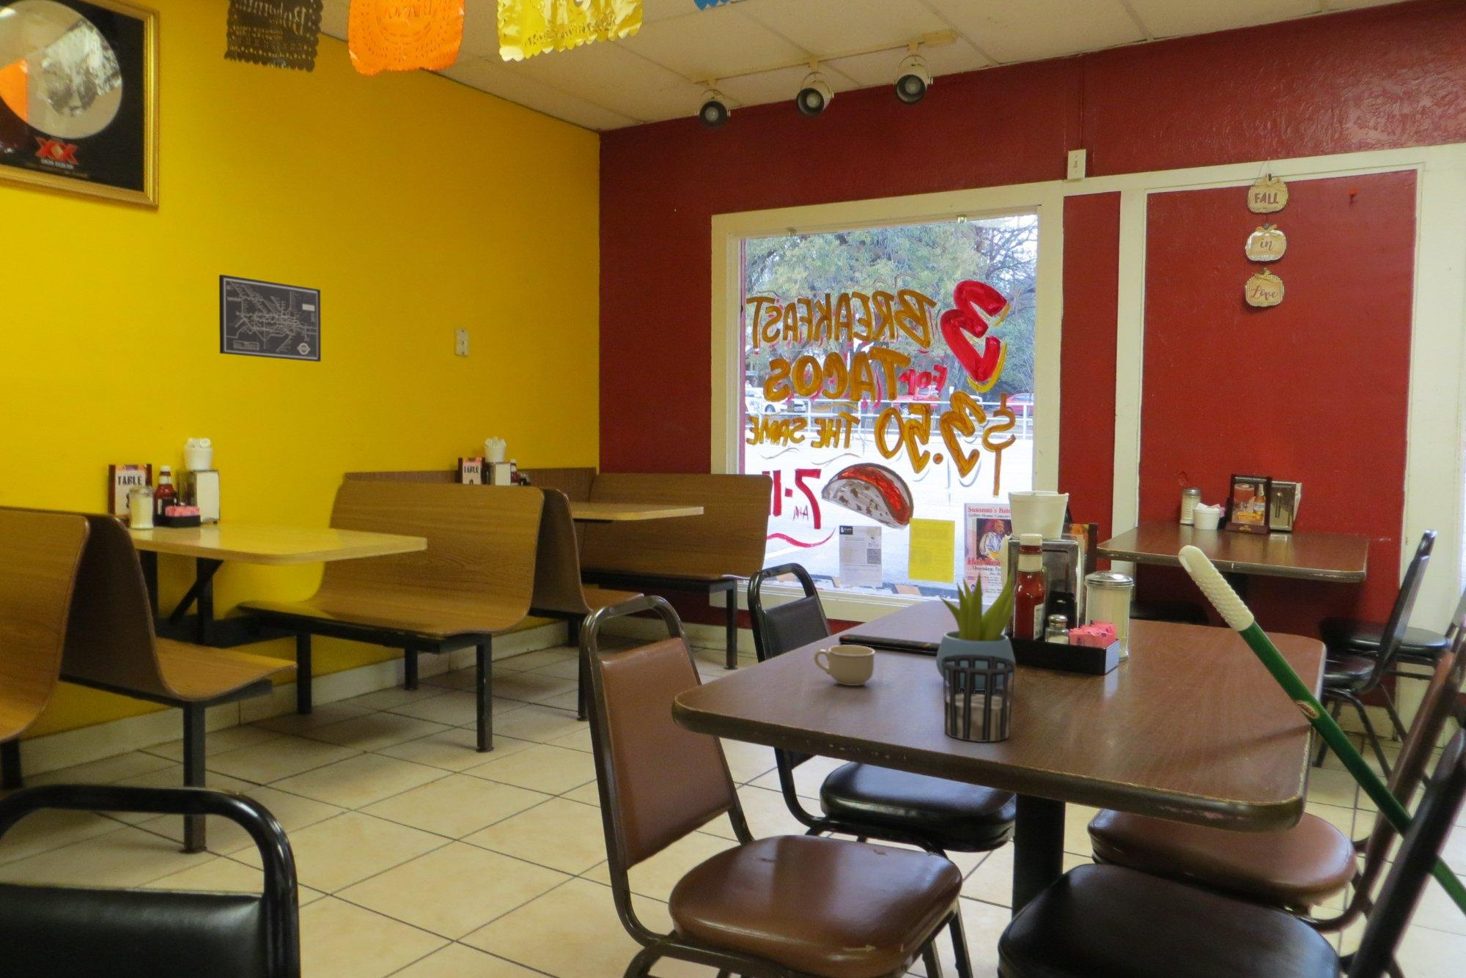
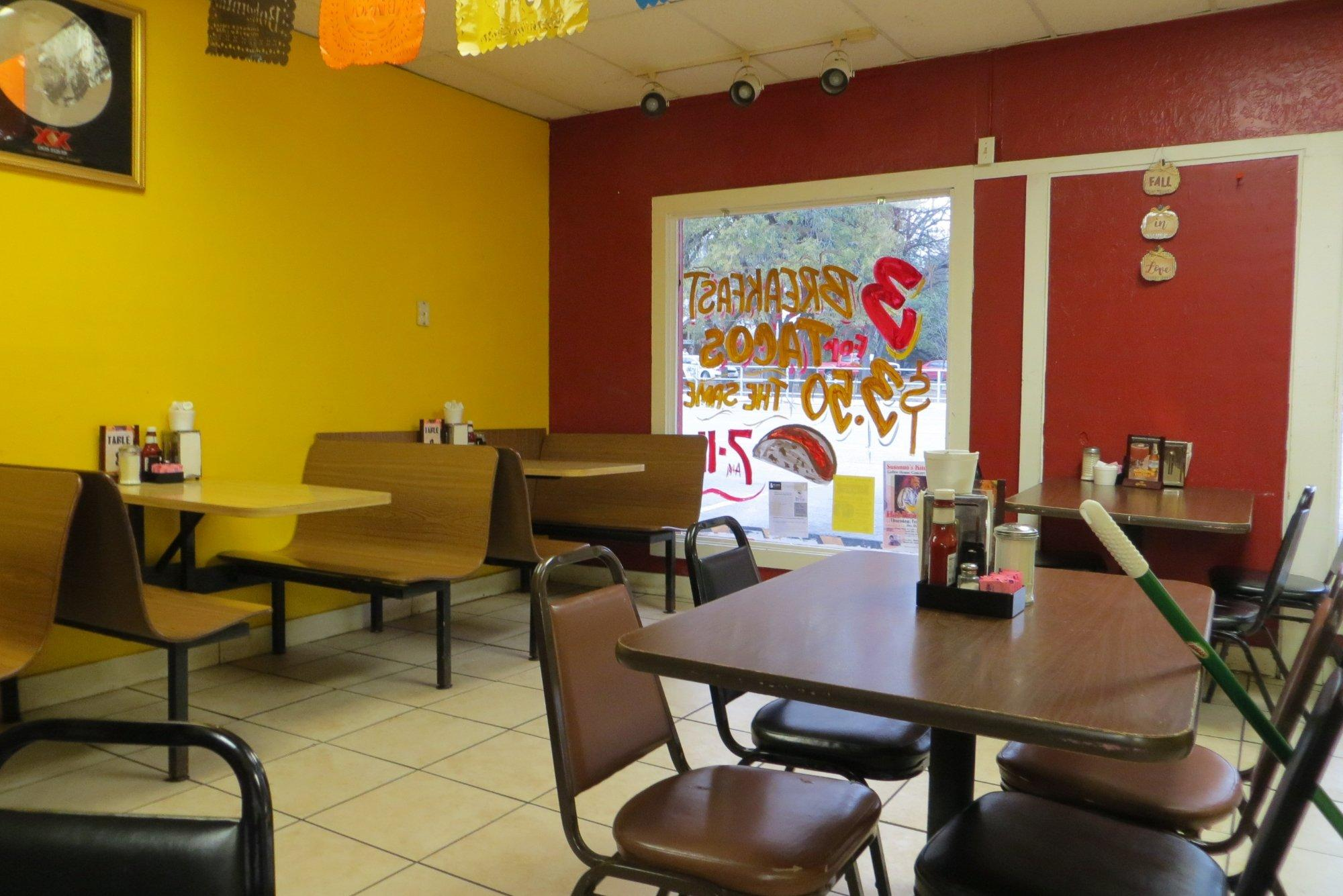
- cup [813,644,875,687]
- remote control [838,633,941,654]
- cup [942,654,1016,743]
- wall art [218,274,322,362]
- succulent plant [935,568,1016,692]
